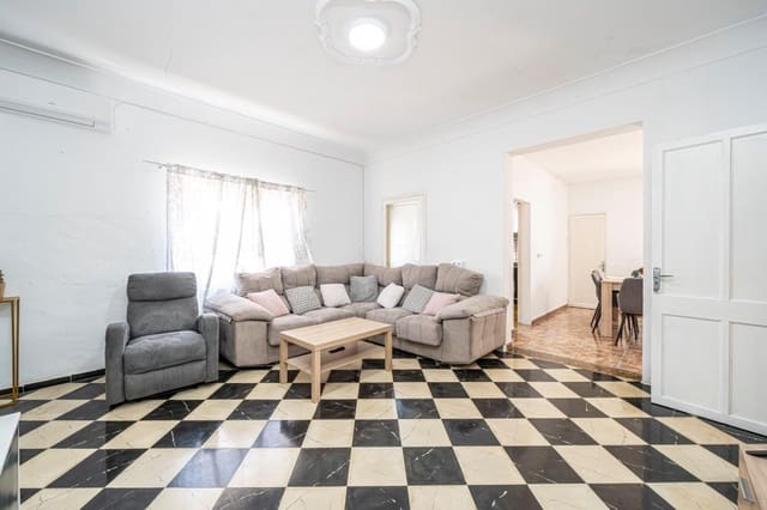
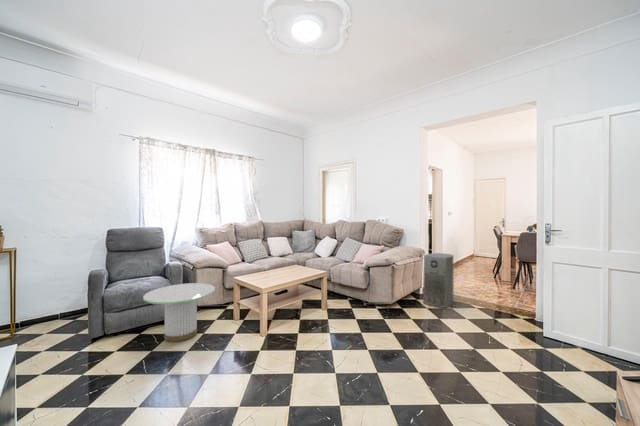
+ side table [142,282,216,343]
+ air purifier [422,252,455,309]
